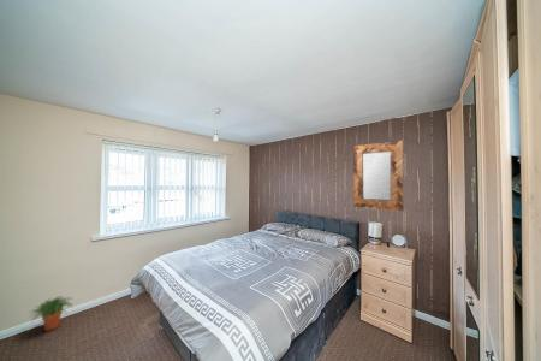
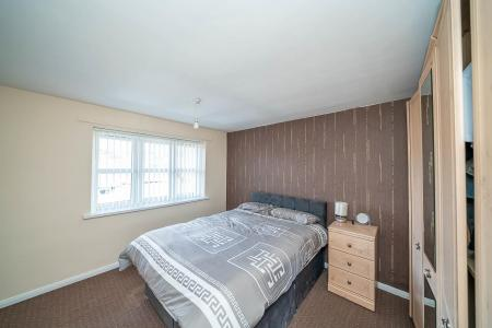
- home mirror [352,140,404,213]
- potted plant [26,296,75,332]
